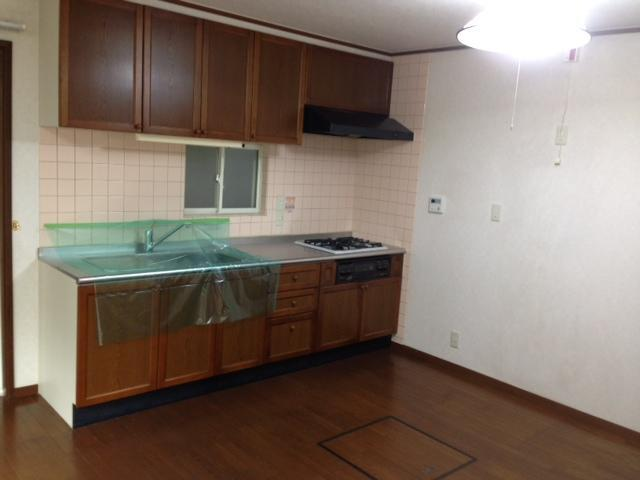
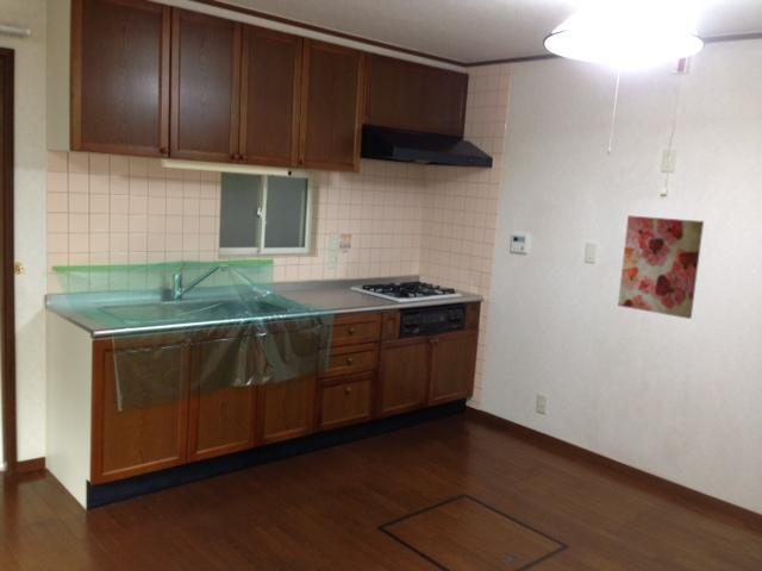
+ wall art [617,214,705,320]
